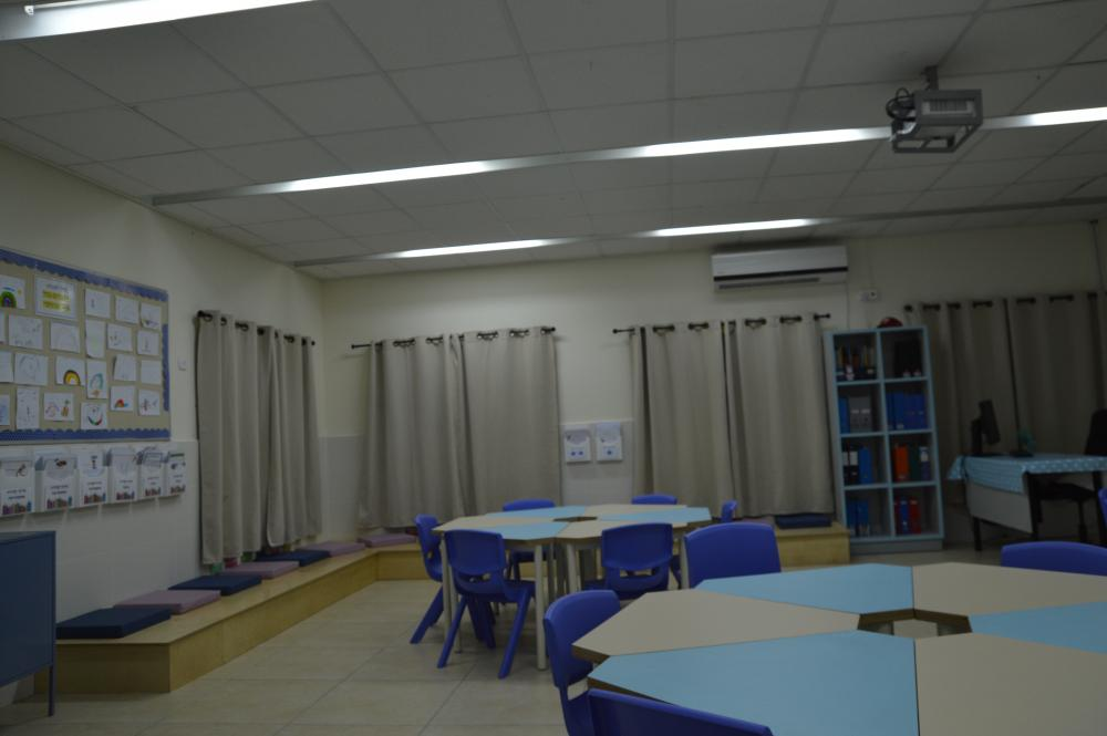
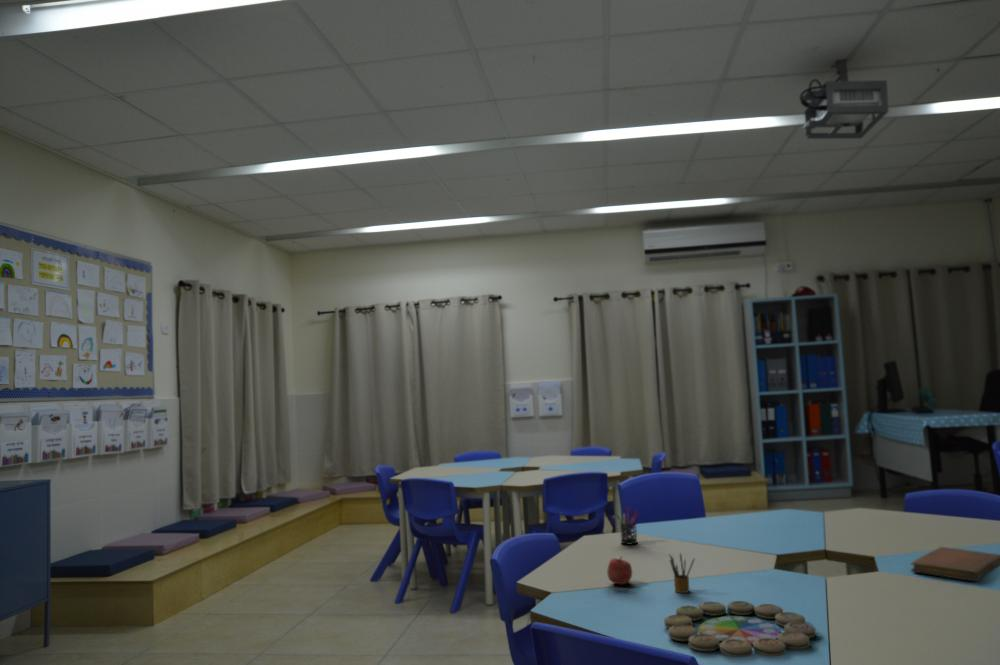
+ memory game [663,600,817,658]
+ apple [606,555,633,585]
+ pen holder [614,506,639,546]
+ notebook [910,546,1000,582]
+ pencil box [669,552,696,594]
